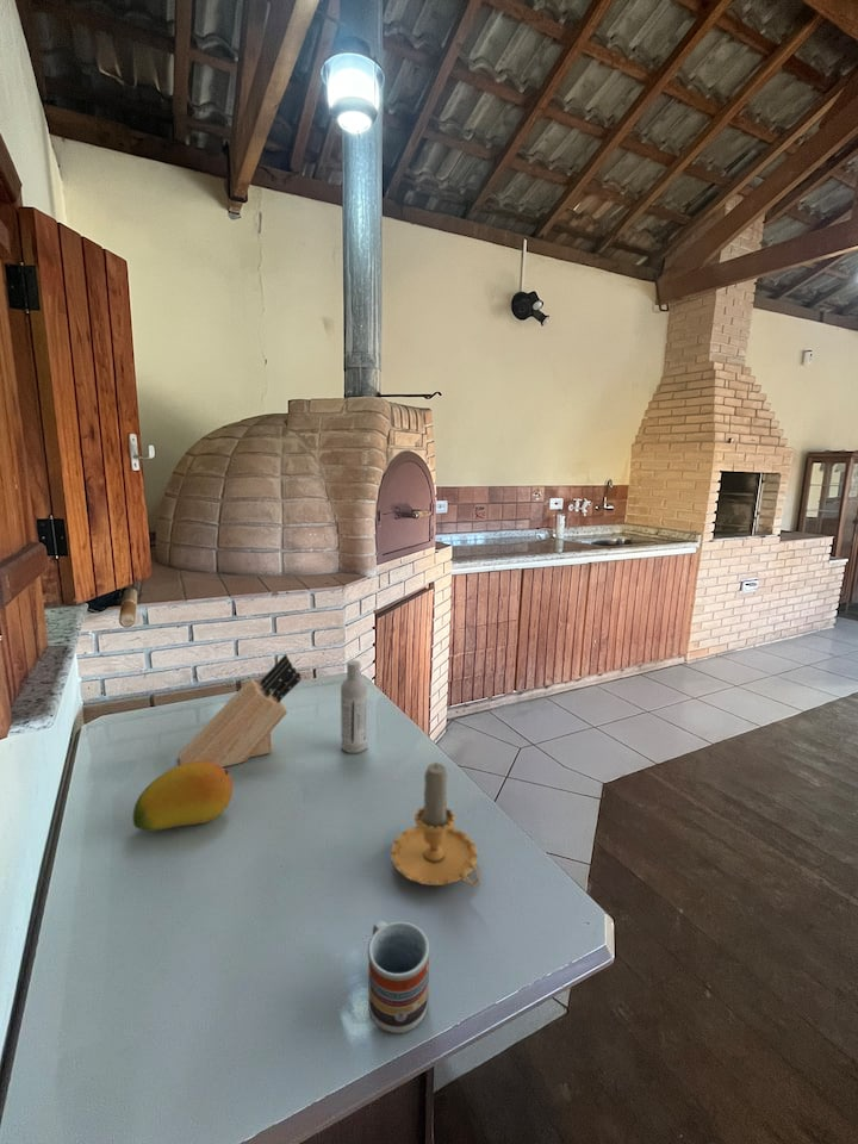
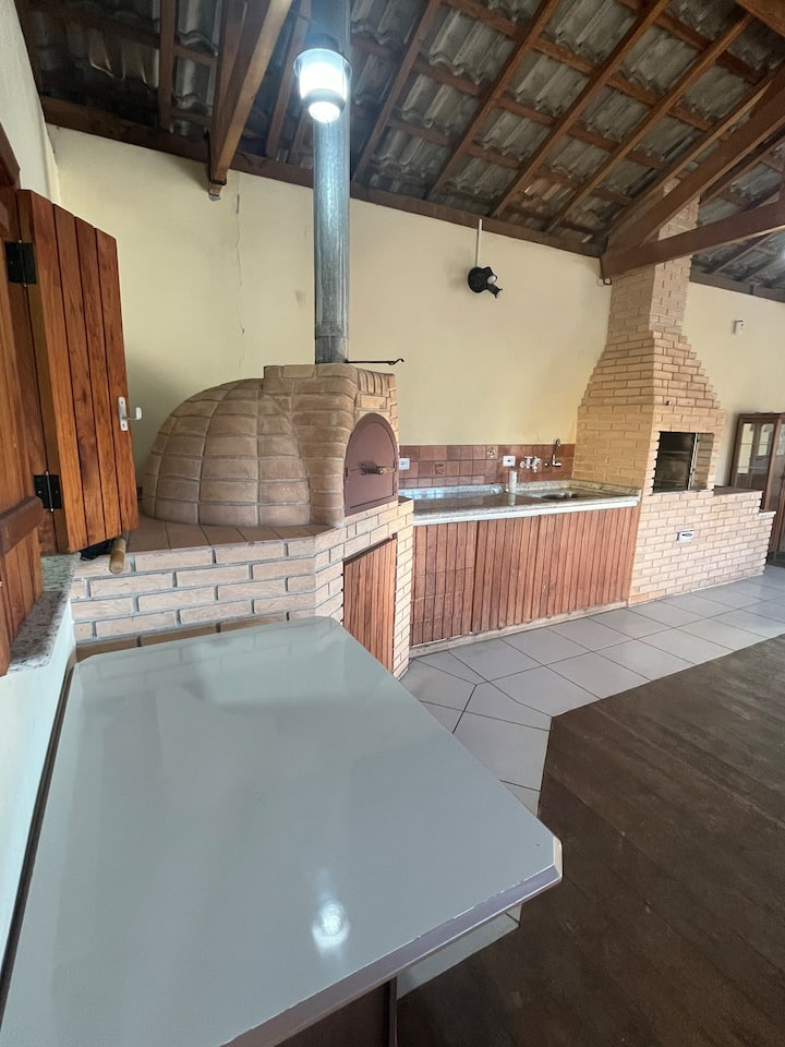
- cup [367,920,430,1034]
- knife block [178,653,301,769]
- candle [390,760,480,887]
- fruit [132,761,234,832]
- bottle [340,659,368,754]
